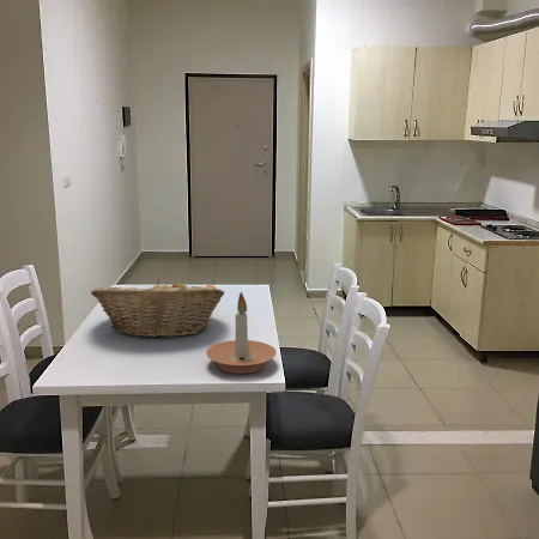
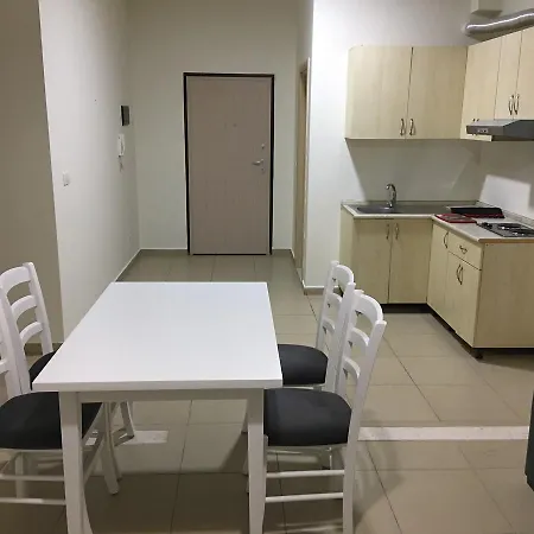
- fruit basket [90,277,225,339]
- candle holder [205,291,278,375]
